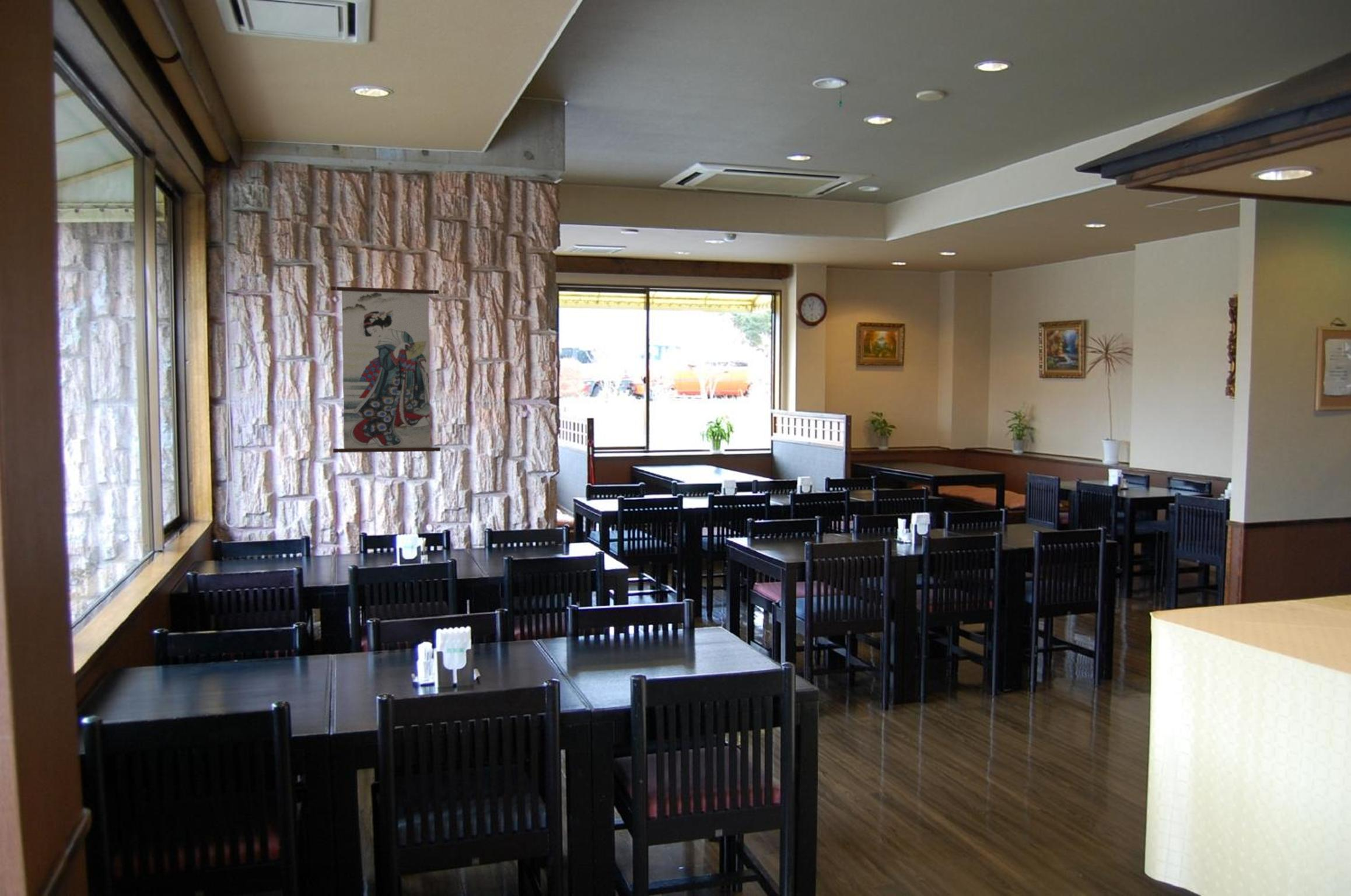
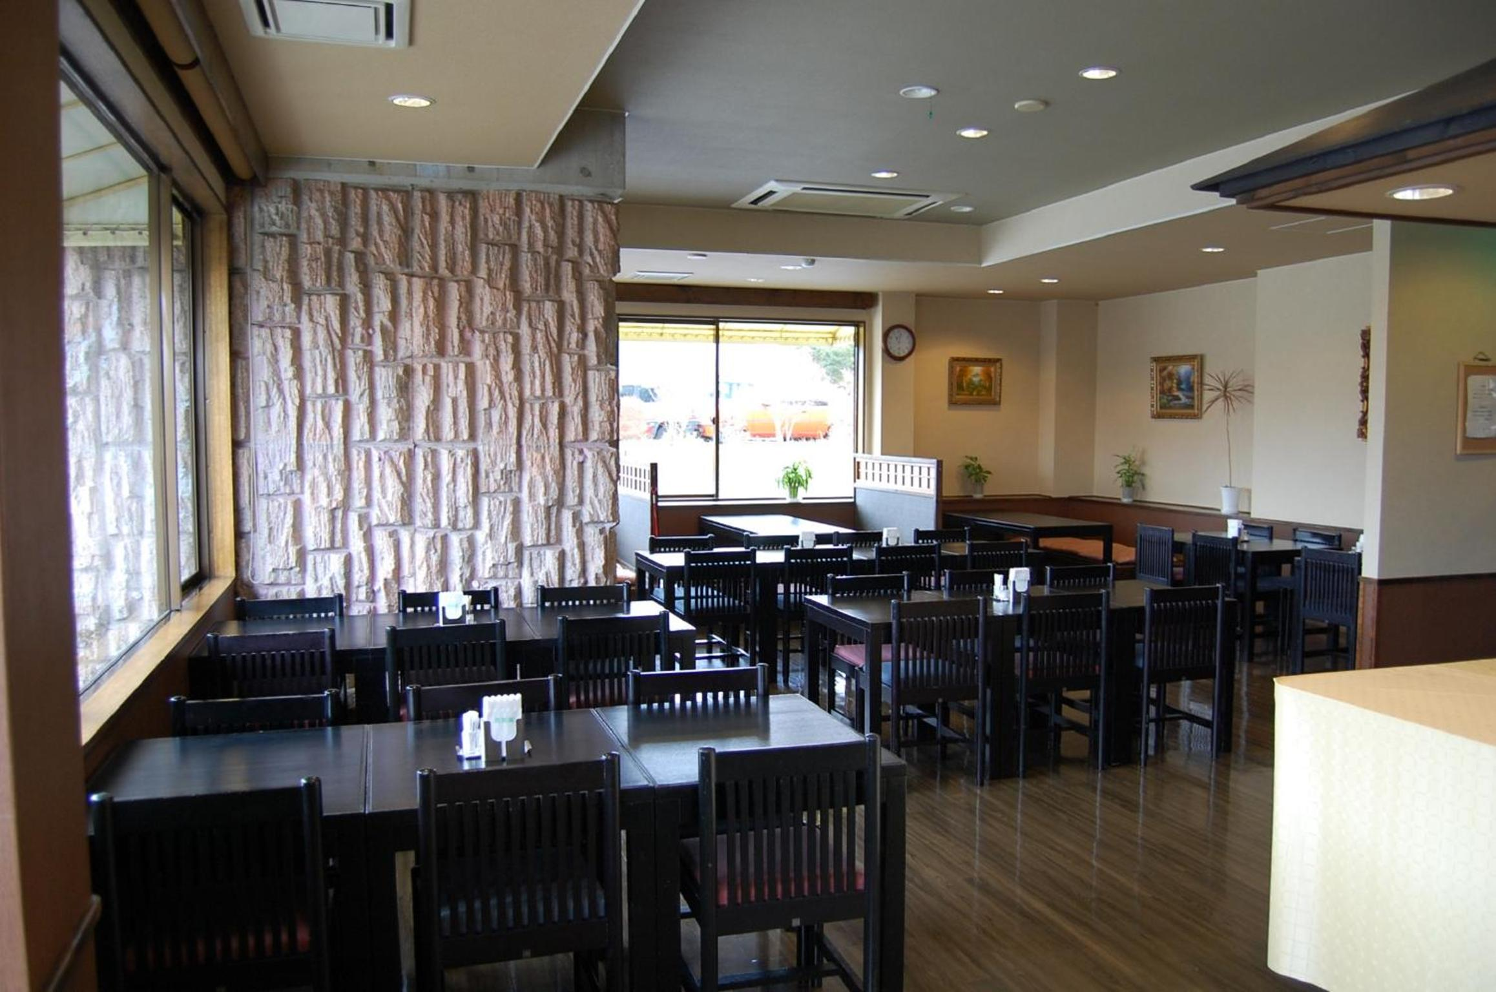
- wall scroll [330,264,441,453]
